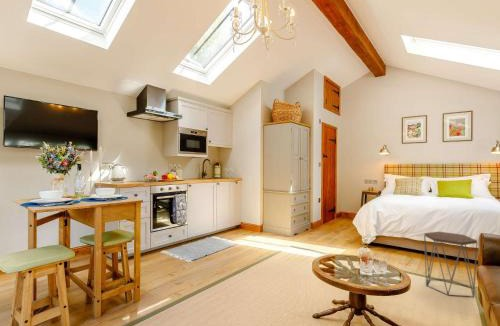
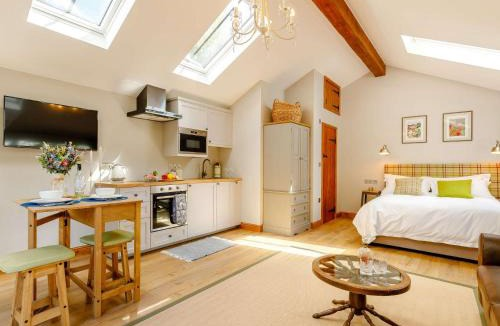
- side table [423,231,479,298]
